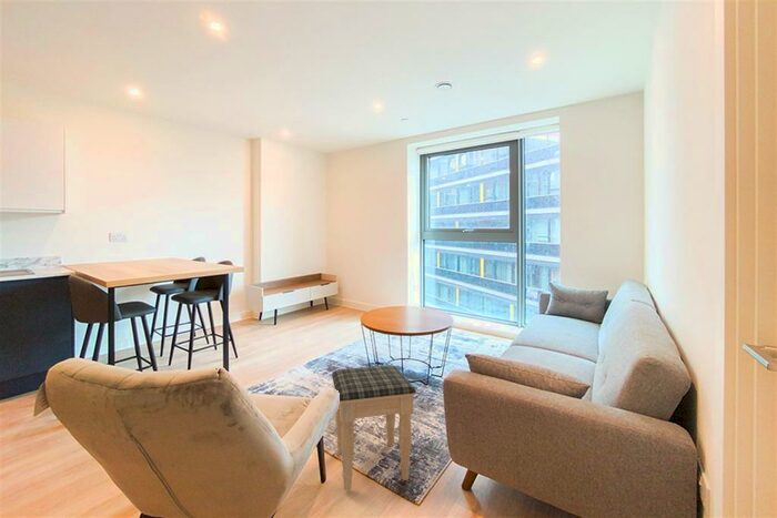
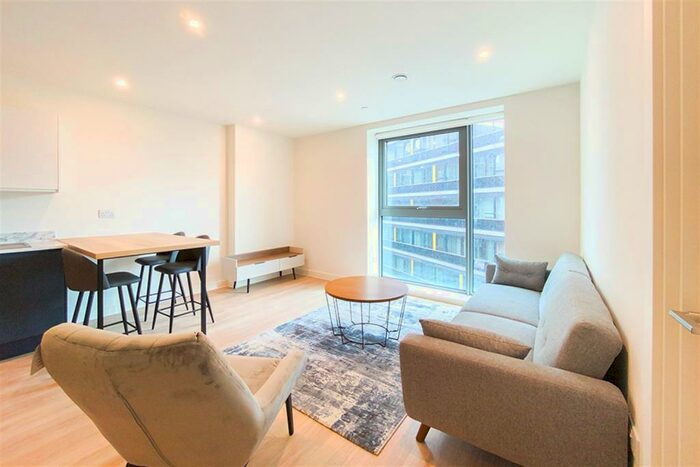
- footstool [331,364,417,491]
